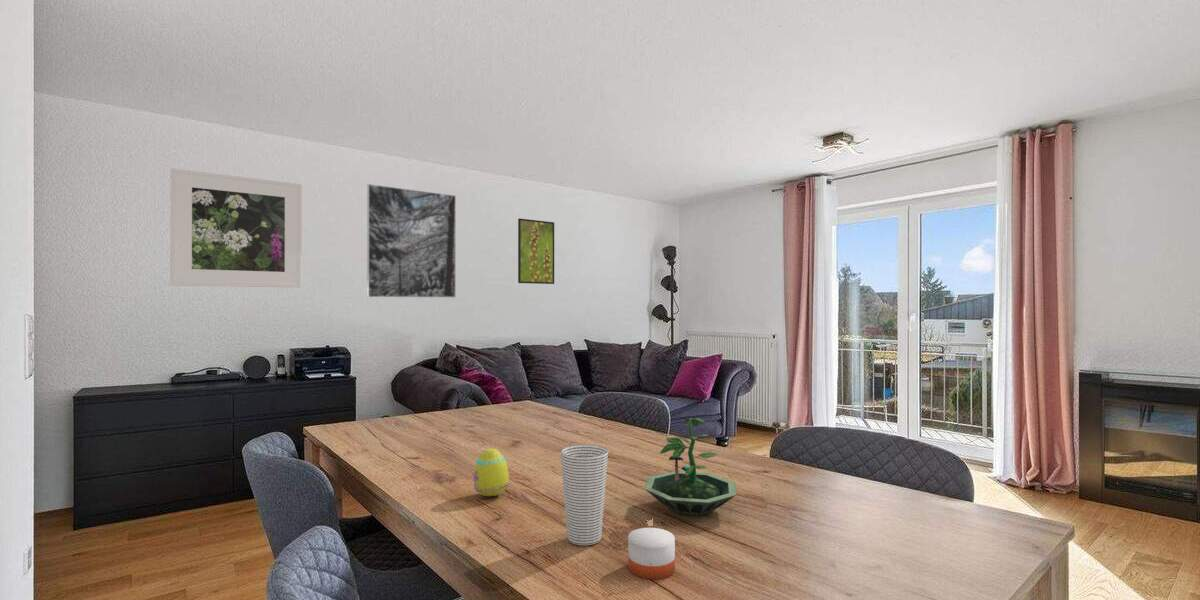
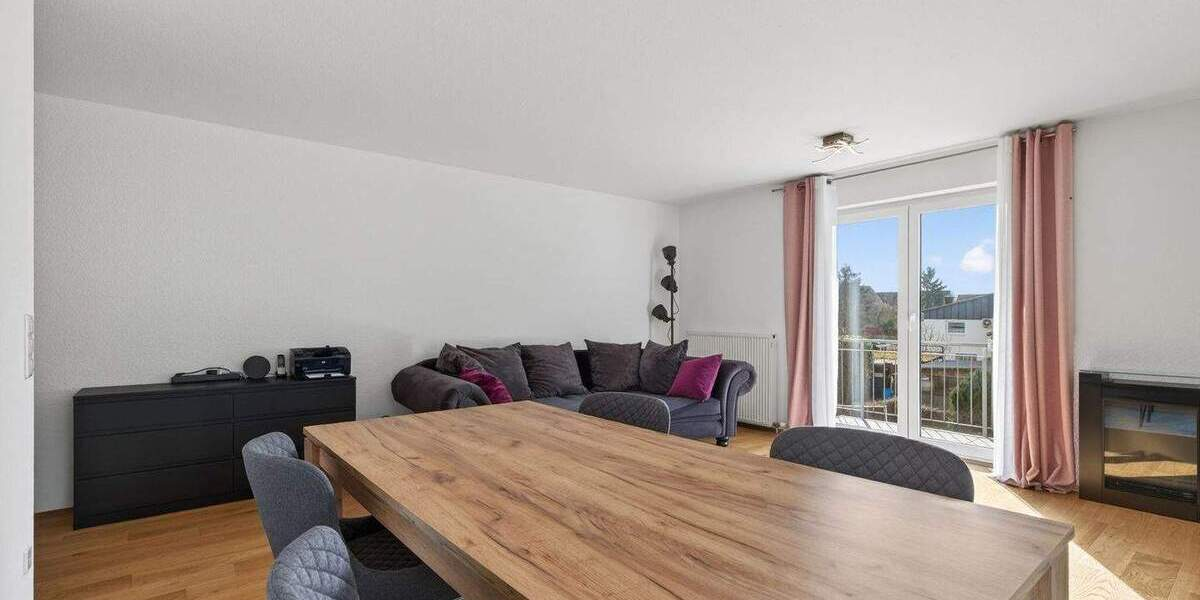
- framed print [366,183,457,299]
- egg [472,447,510,497]
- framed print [517,217,555,285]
- terrarium [643,417,738,518]
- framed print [170,167,303,288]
- cup [560,444,609,546]
- candle [627,502,676,580]
